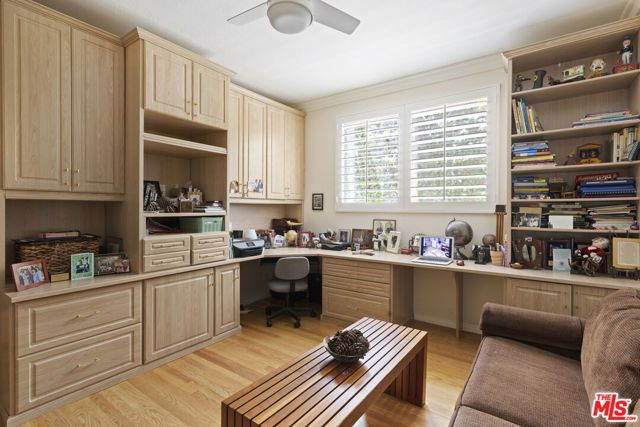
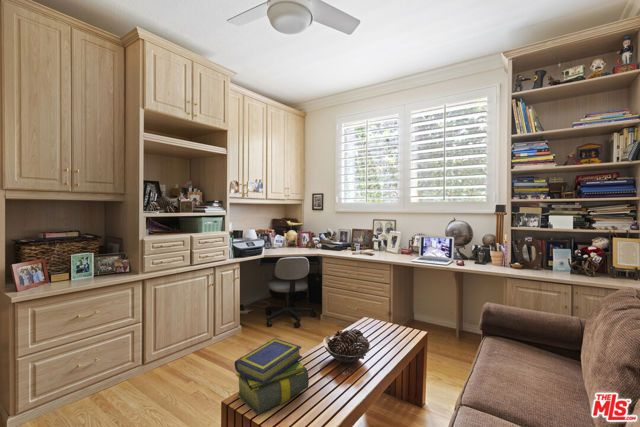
+ stack of books [234,337,310,416]
